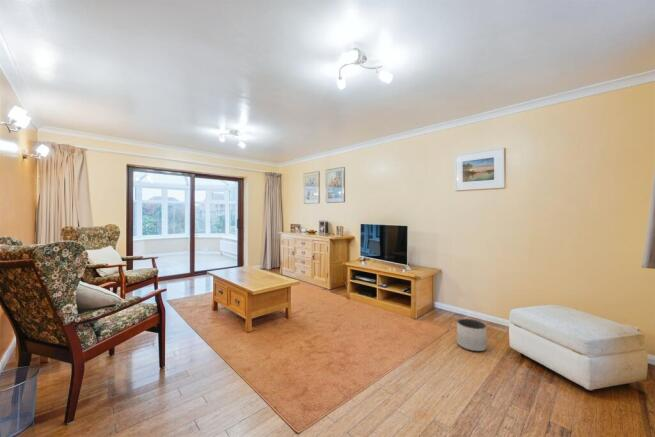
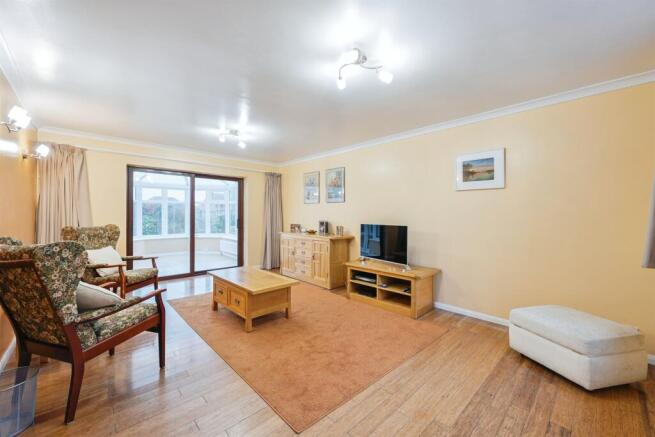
- planter [456,318,488,352]
